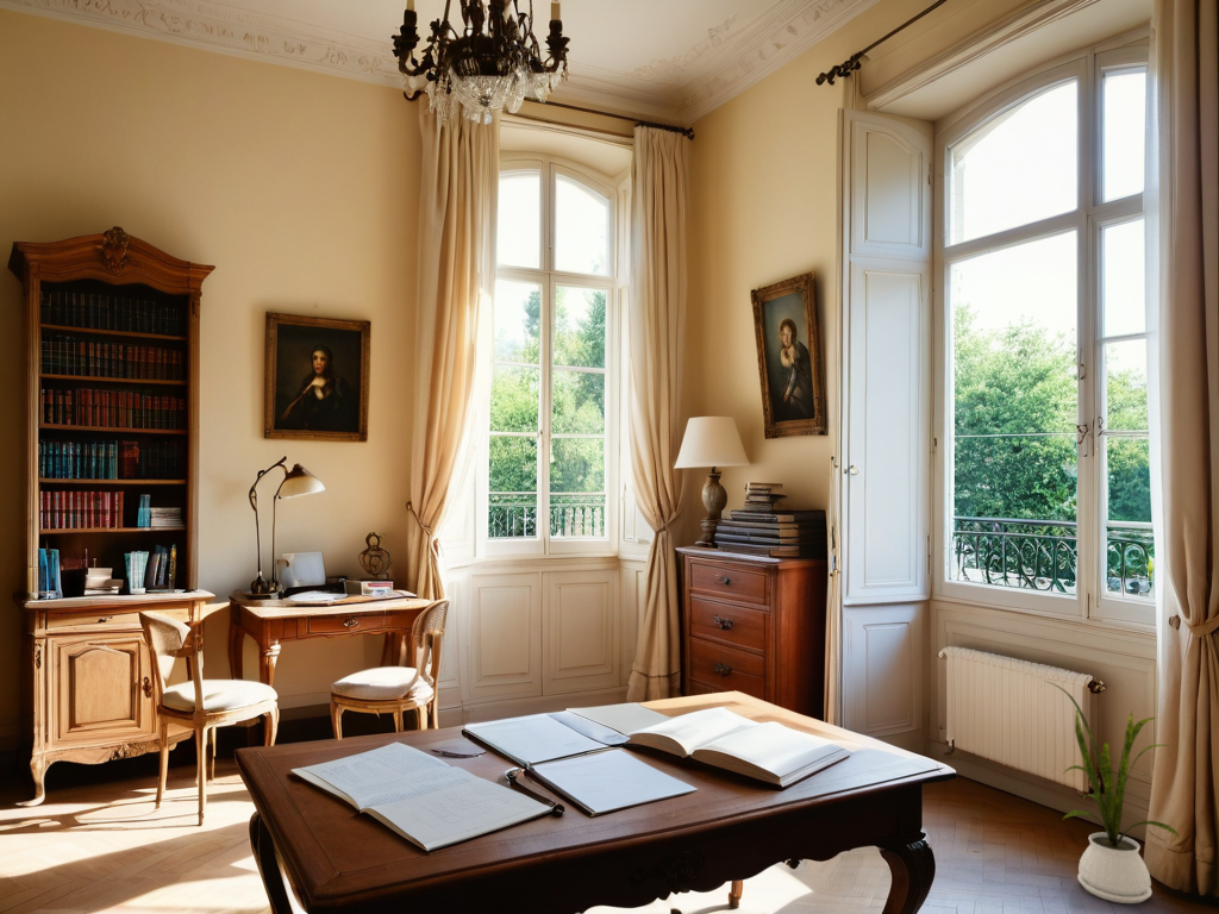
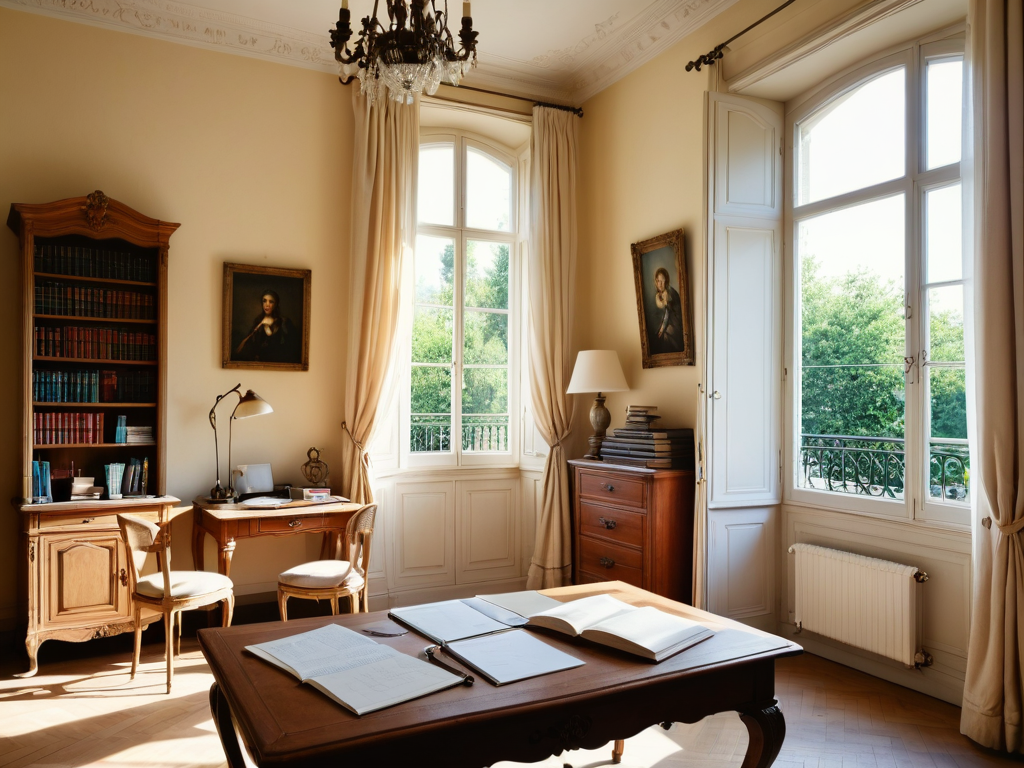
- house plant [1044,680,1183,904]
